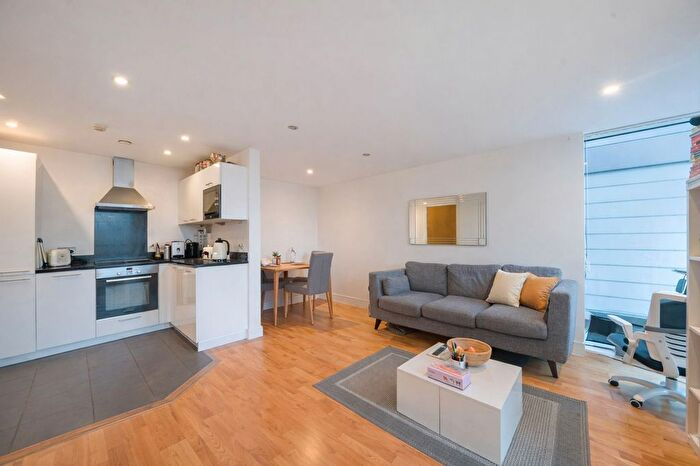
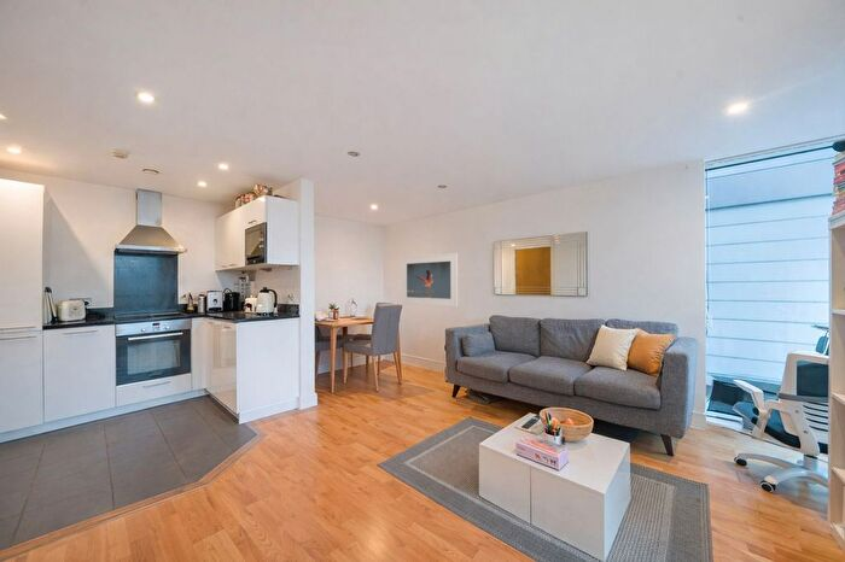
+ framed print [401,252,459,308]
